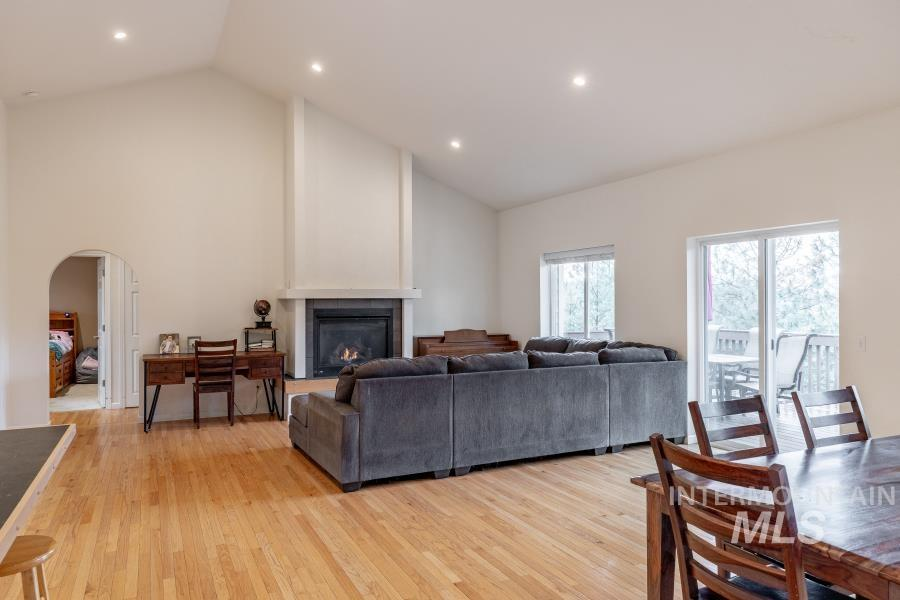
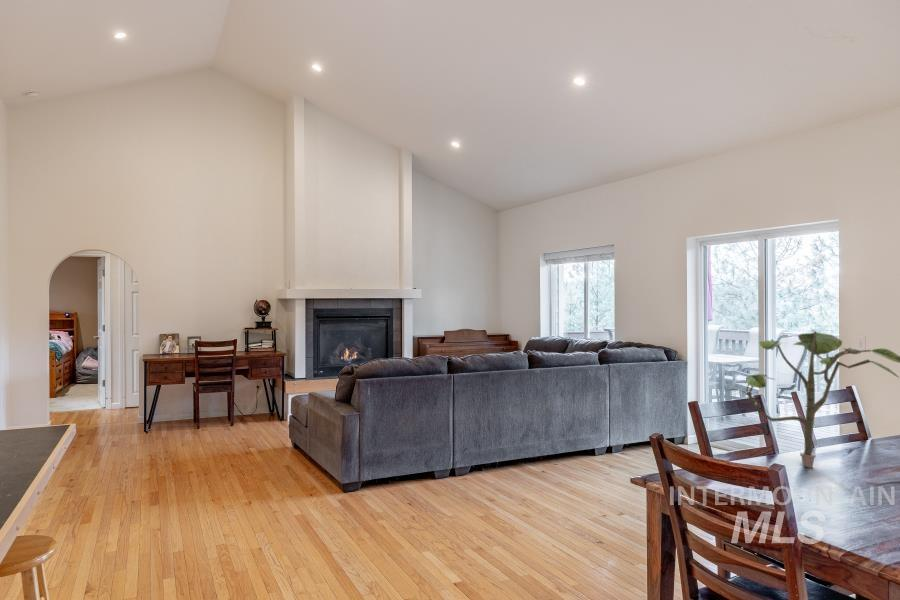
+ potted plant [725,330,900,469]
